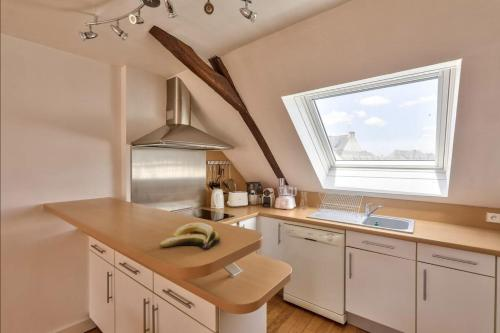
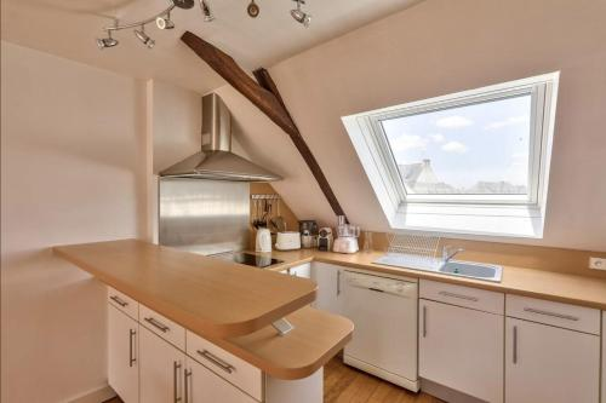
- banana [159,222,221,250]
